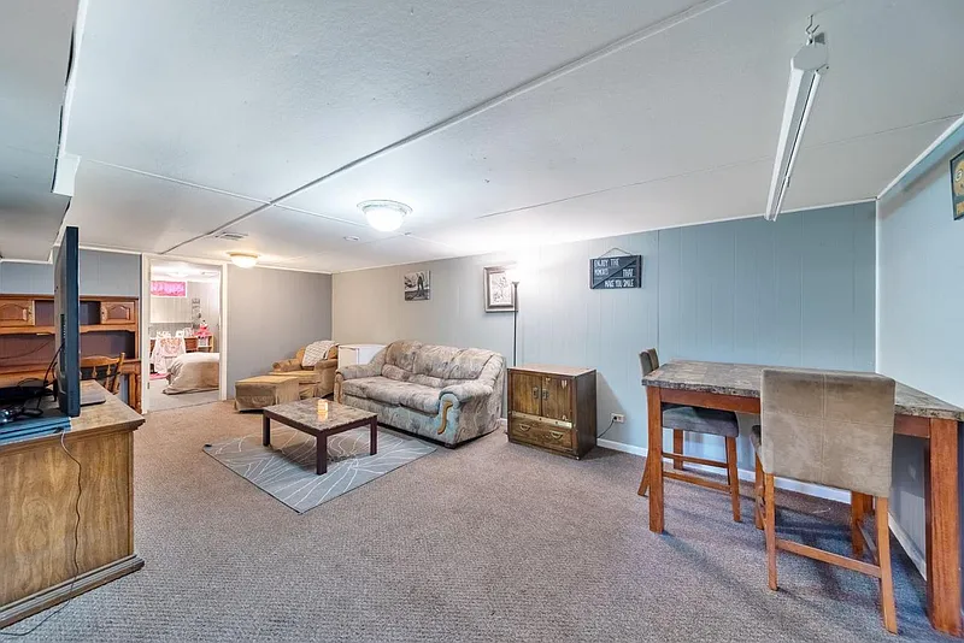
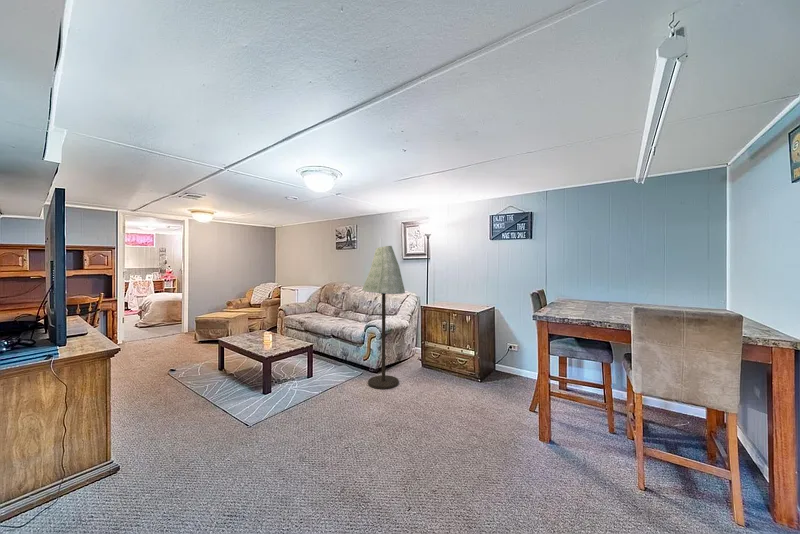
+ floor lamp [361,245,406,390]
